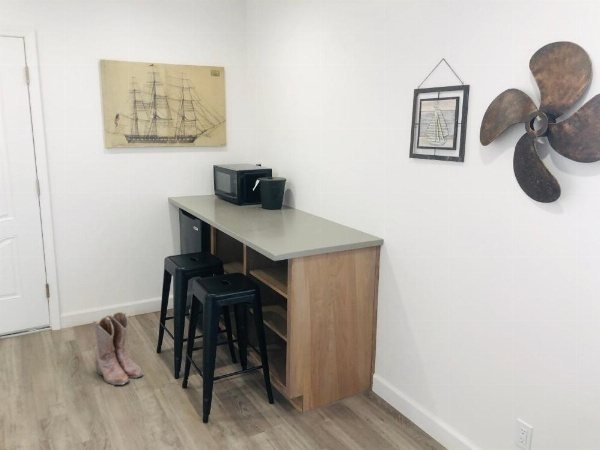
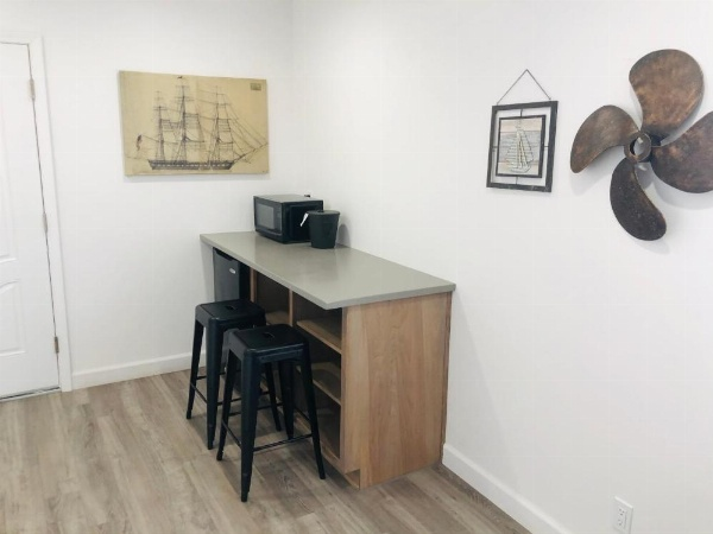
- boots [92,311,144,386]
